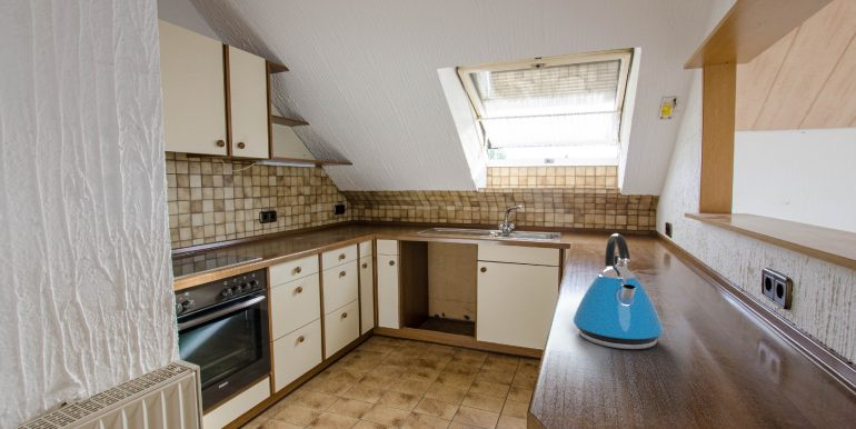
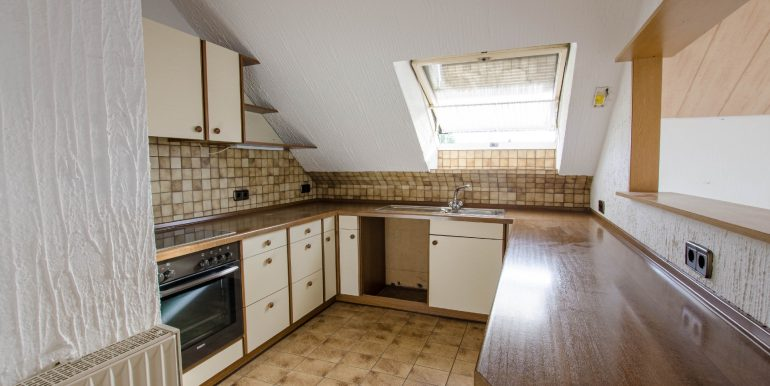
- kettle [573,232,665,350]
